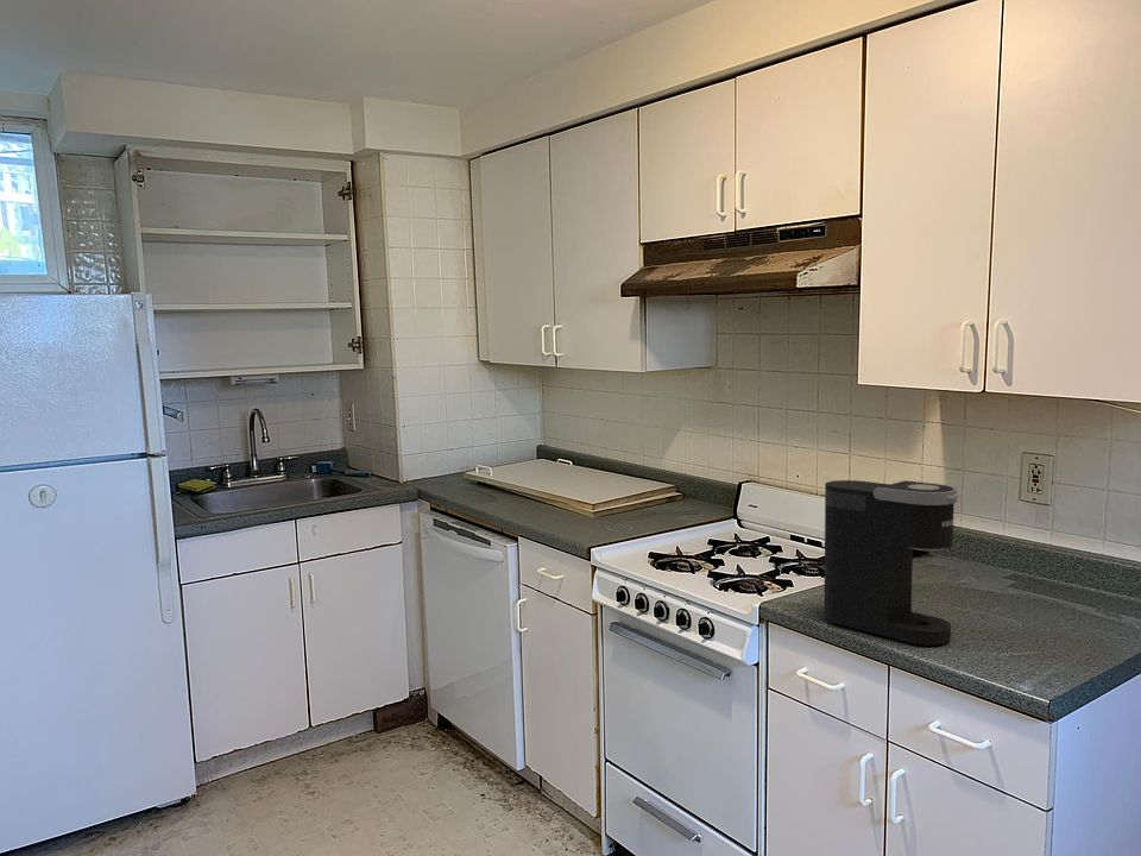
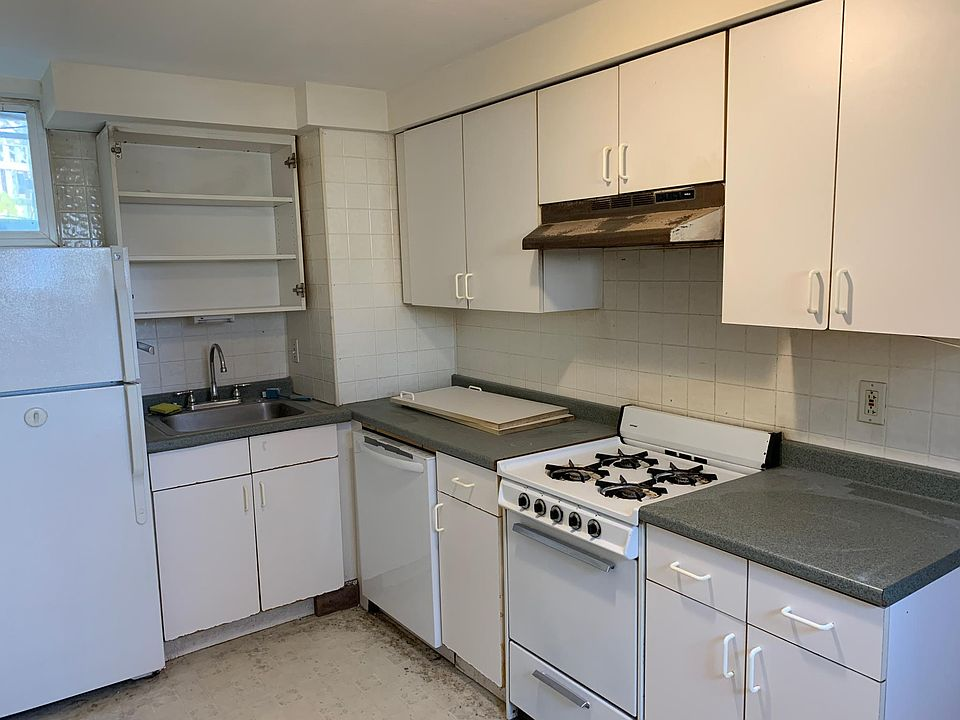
- coffee maker [822,479,960,647]
